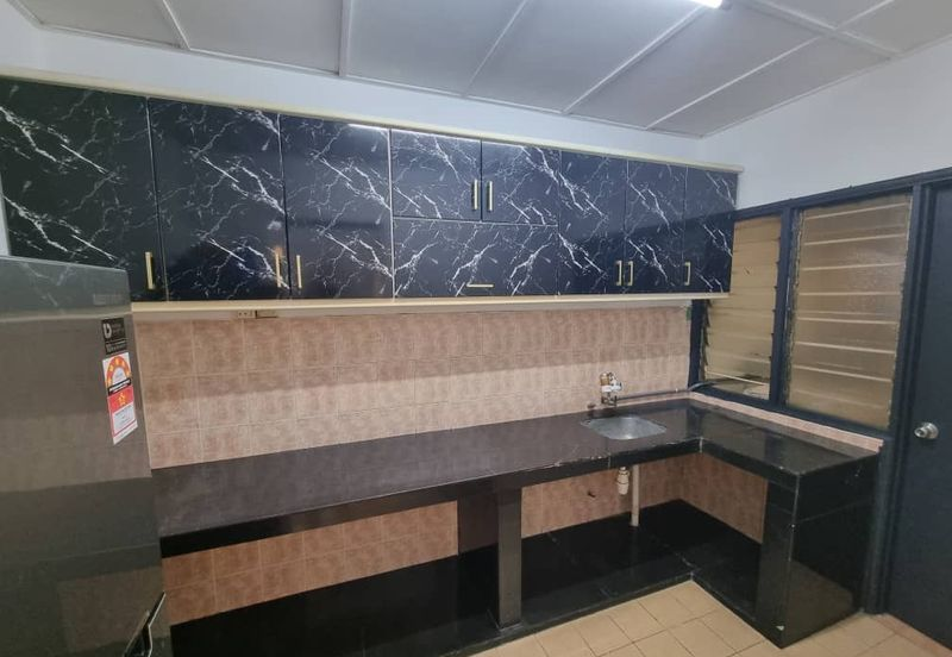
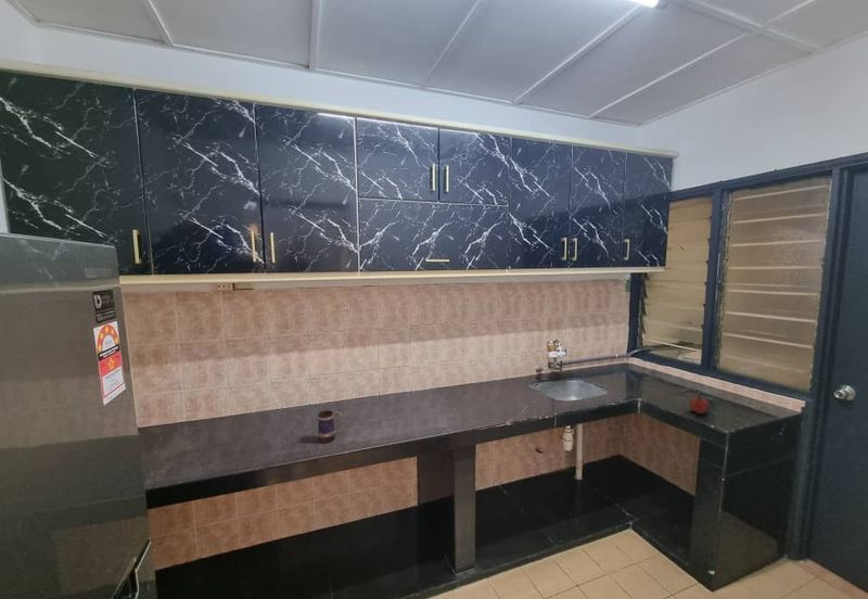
+ mug [317,409,343,444]
+ fruit [688,392,710,416]
